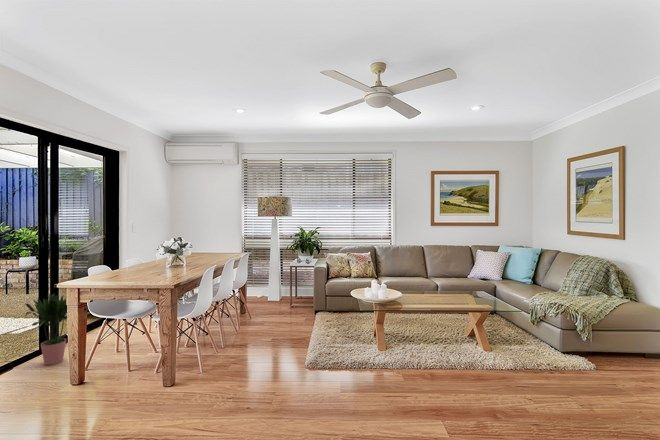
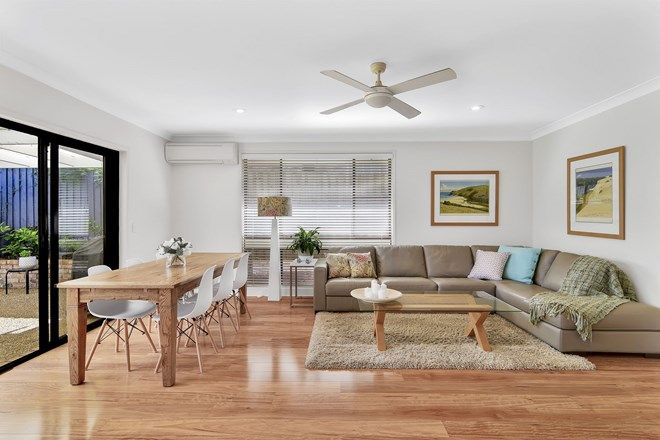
- potted plant [24,292,68,366]
